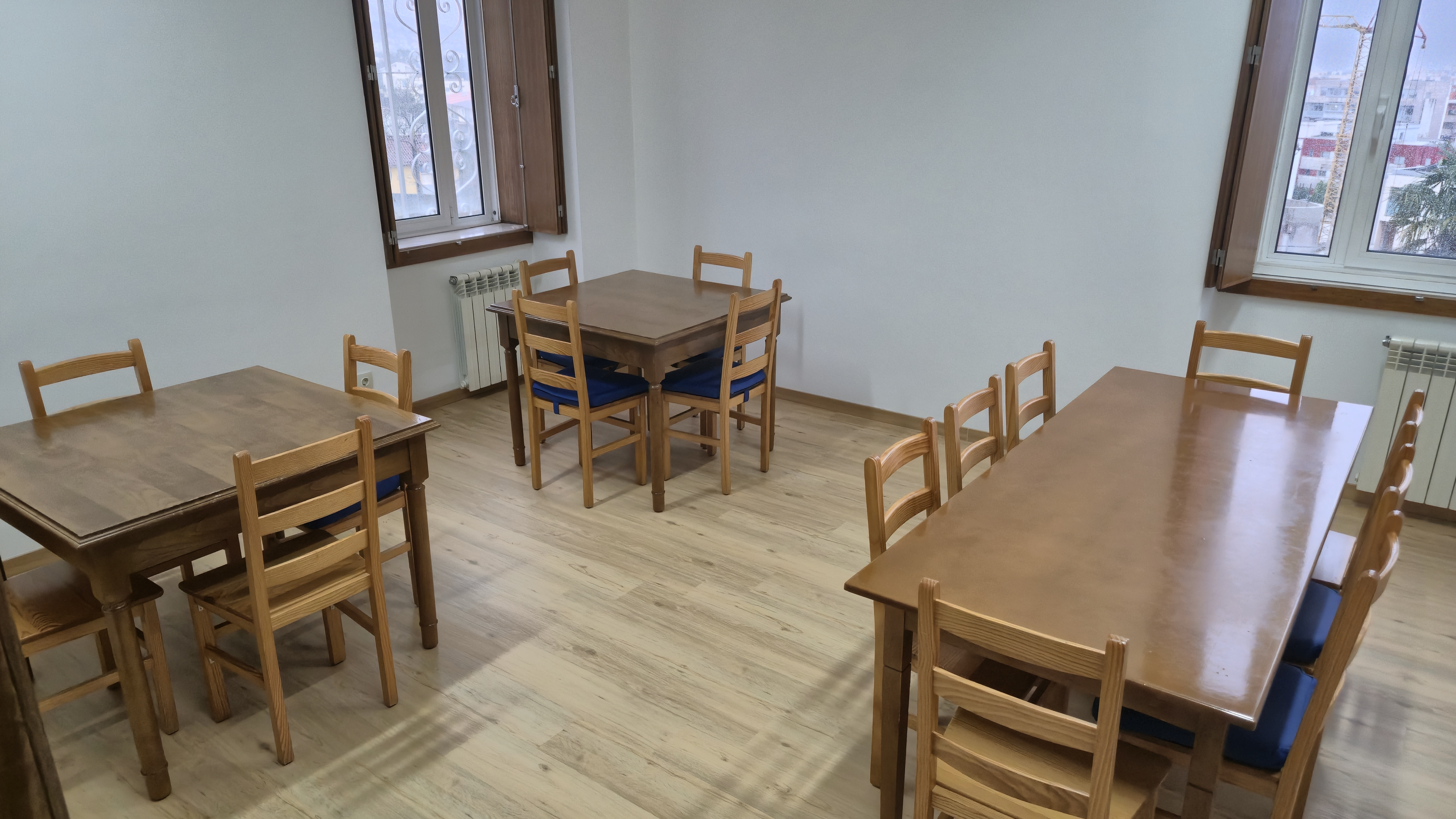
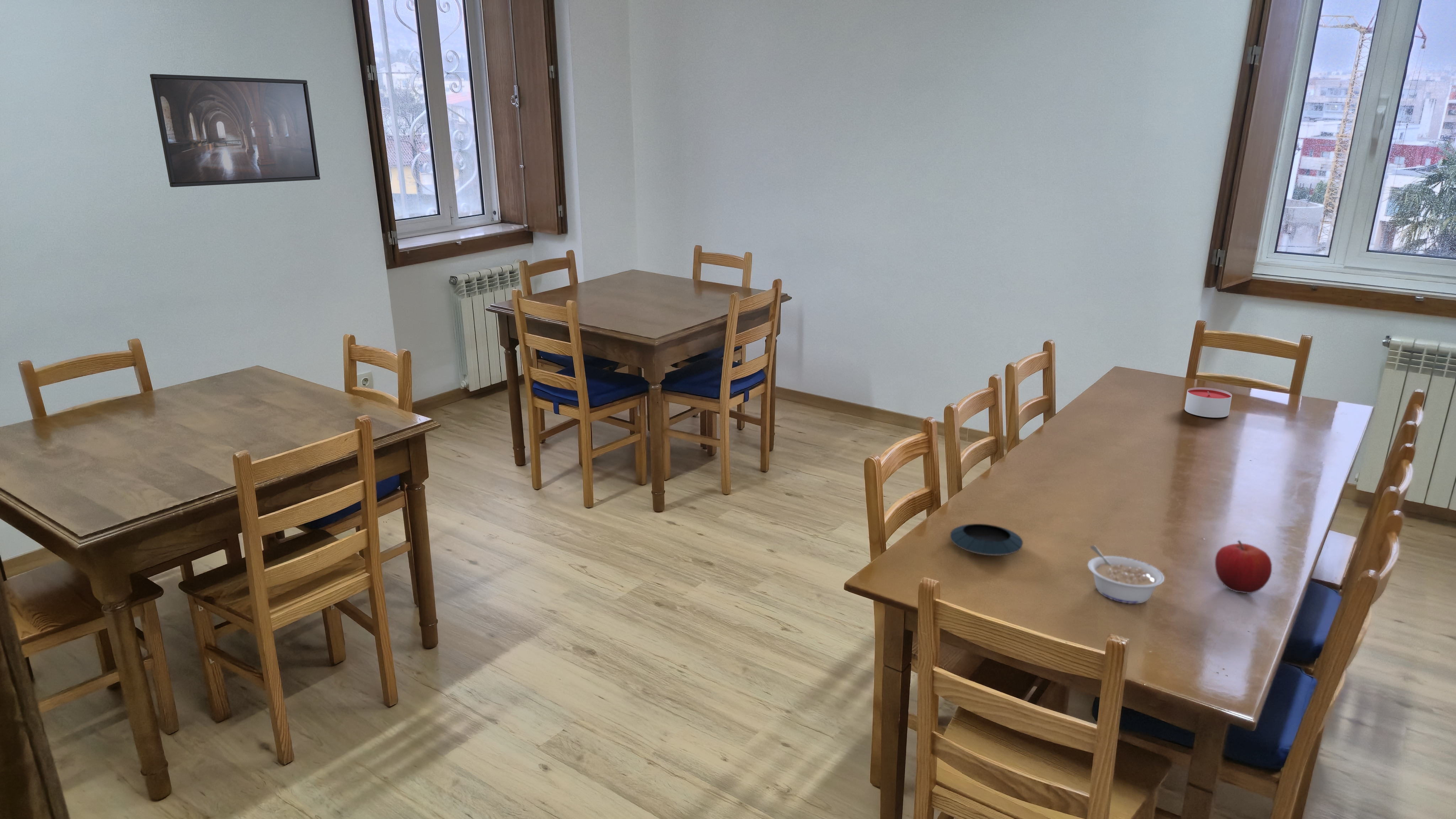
+ fruit [1215,540,1272,594]
+ legume [1087,545,1165,604]
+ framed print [150,74,321,188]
+ candle [1184,387,1232,418]
+ saucer [950,523,1023,556]
